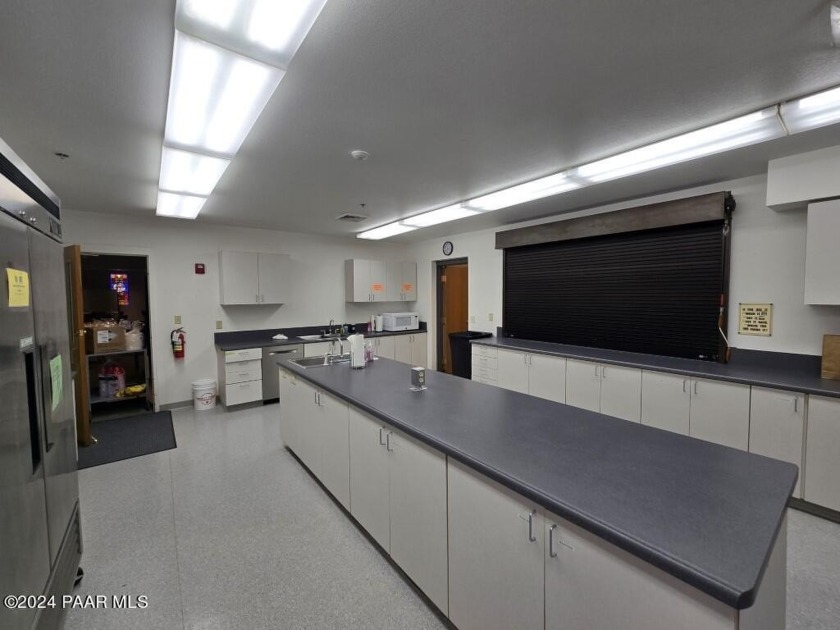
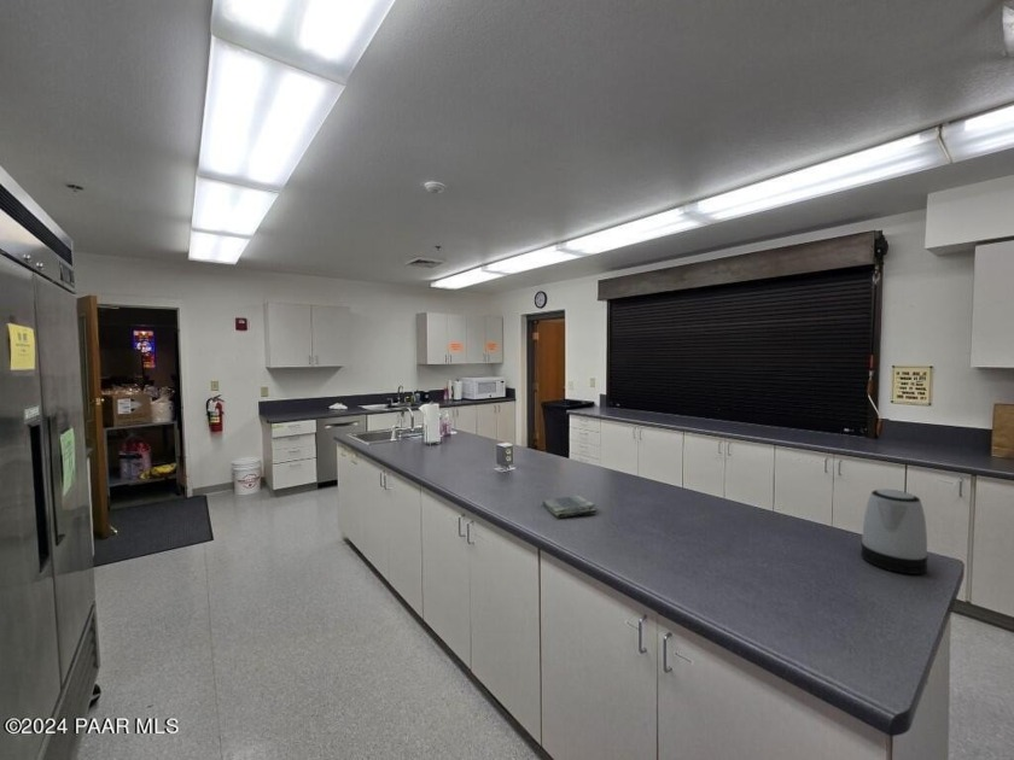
+ kettle [859,489,928,575]
+ dish towel [541,495,598,519]
